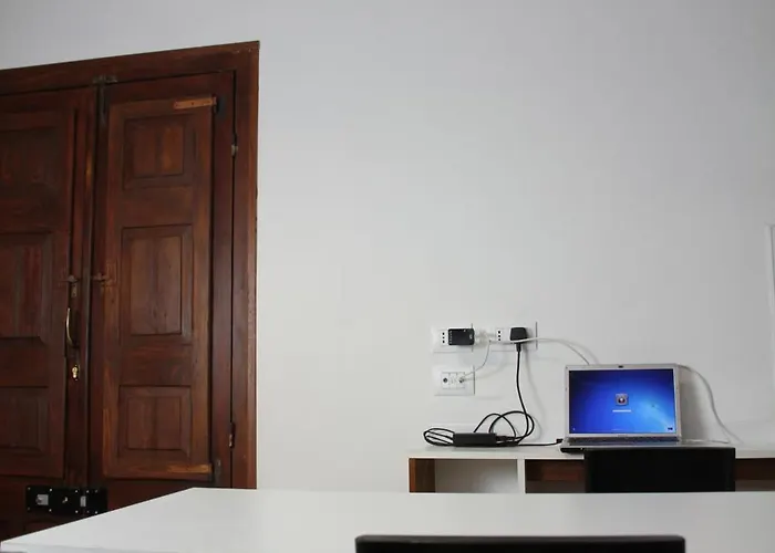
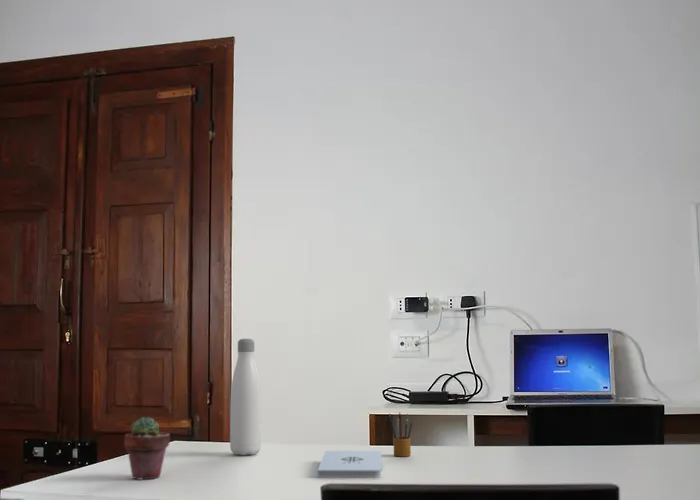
+ water bottle [229,338,262,456]
+ pencil box [388,411,414,457]
+ potted succulent [123,416,171,481]
+ notepad [317,450,382,479]
